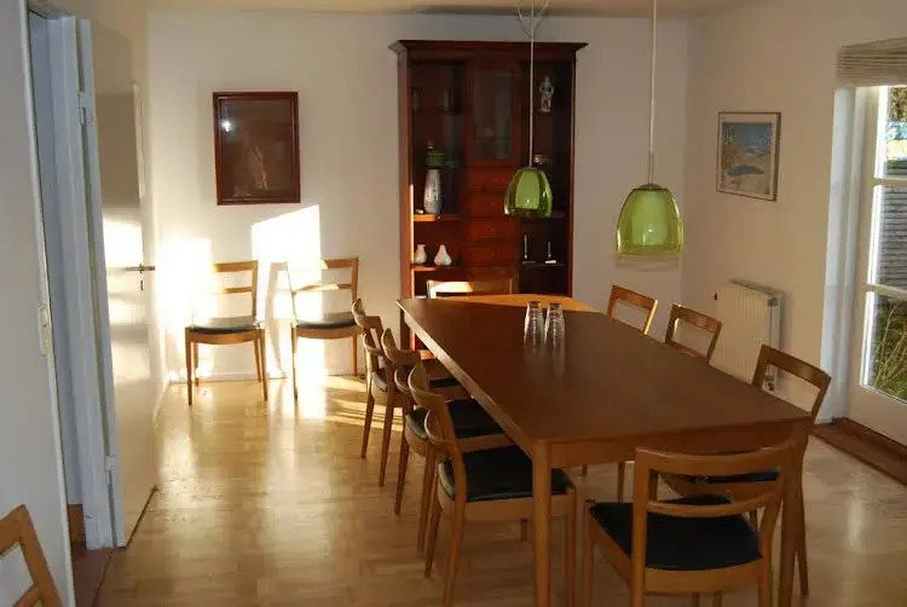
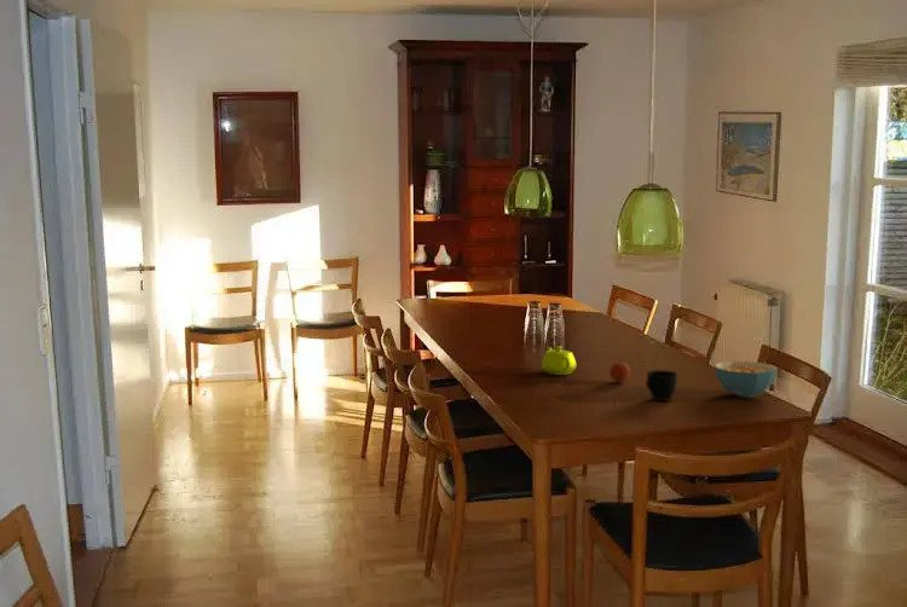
+ teapot [541,345,577,376]
+ fruit [608,358,631,385]
+ cup [645,369,678,403]
+ cereal bowl [714,360,778,399]
